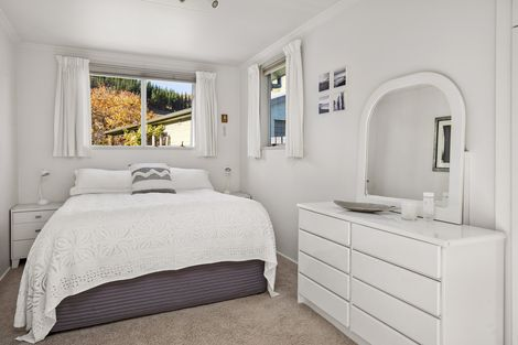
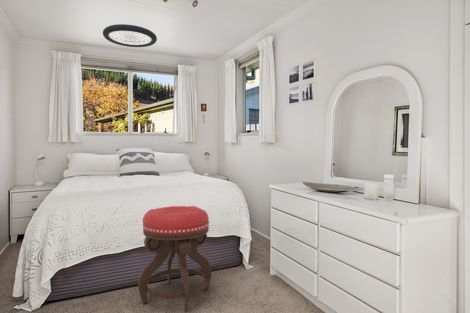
+ stool [137,205,213,313]
+ ceiling light [102,23,158,48]
